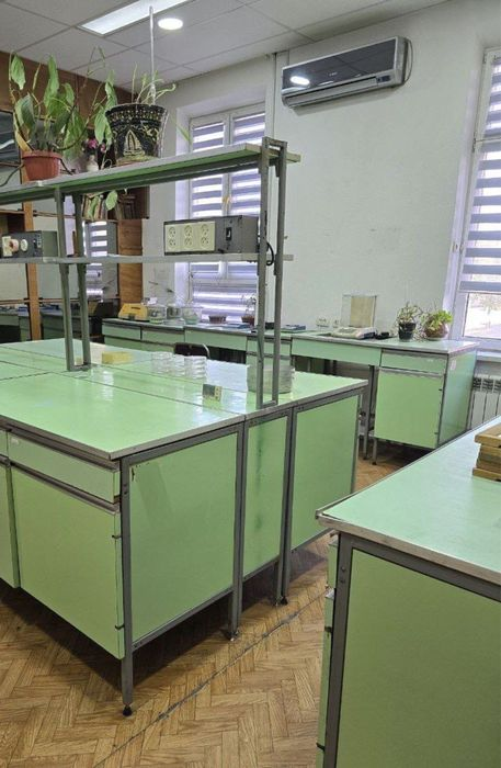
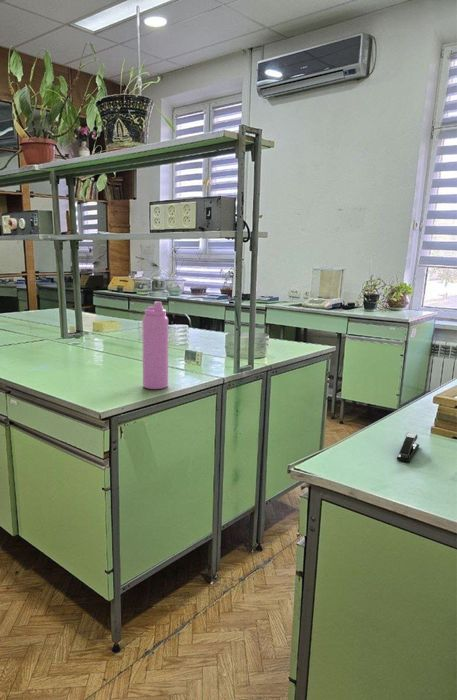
+ water bottle [141,300,169,390]
+ stapler [396,432,420,463]
